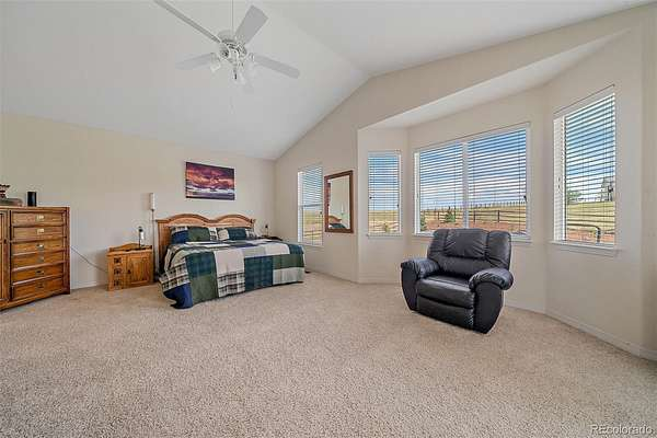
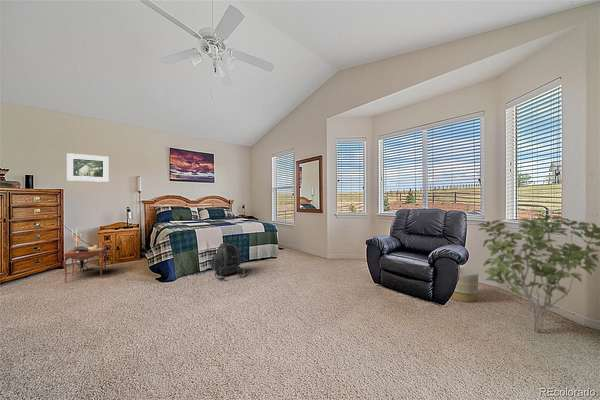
+ backpack [210,241,246,281]
+ side table [62,228,108,283]
+ shrub [477,213,600,333]
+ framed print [66,152,110,183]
+ planter [450,267,479,303]
